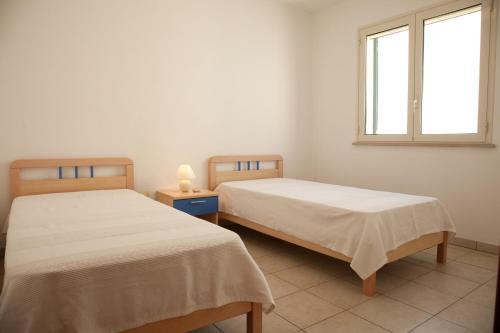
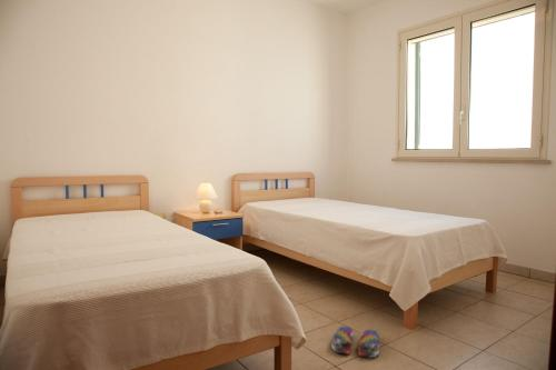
+ slippers [330,326,380,359]
